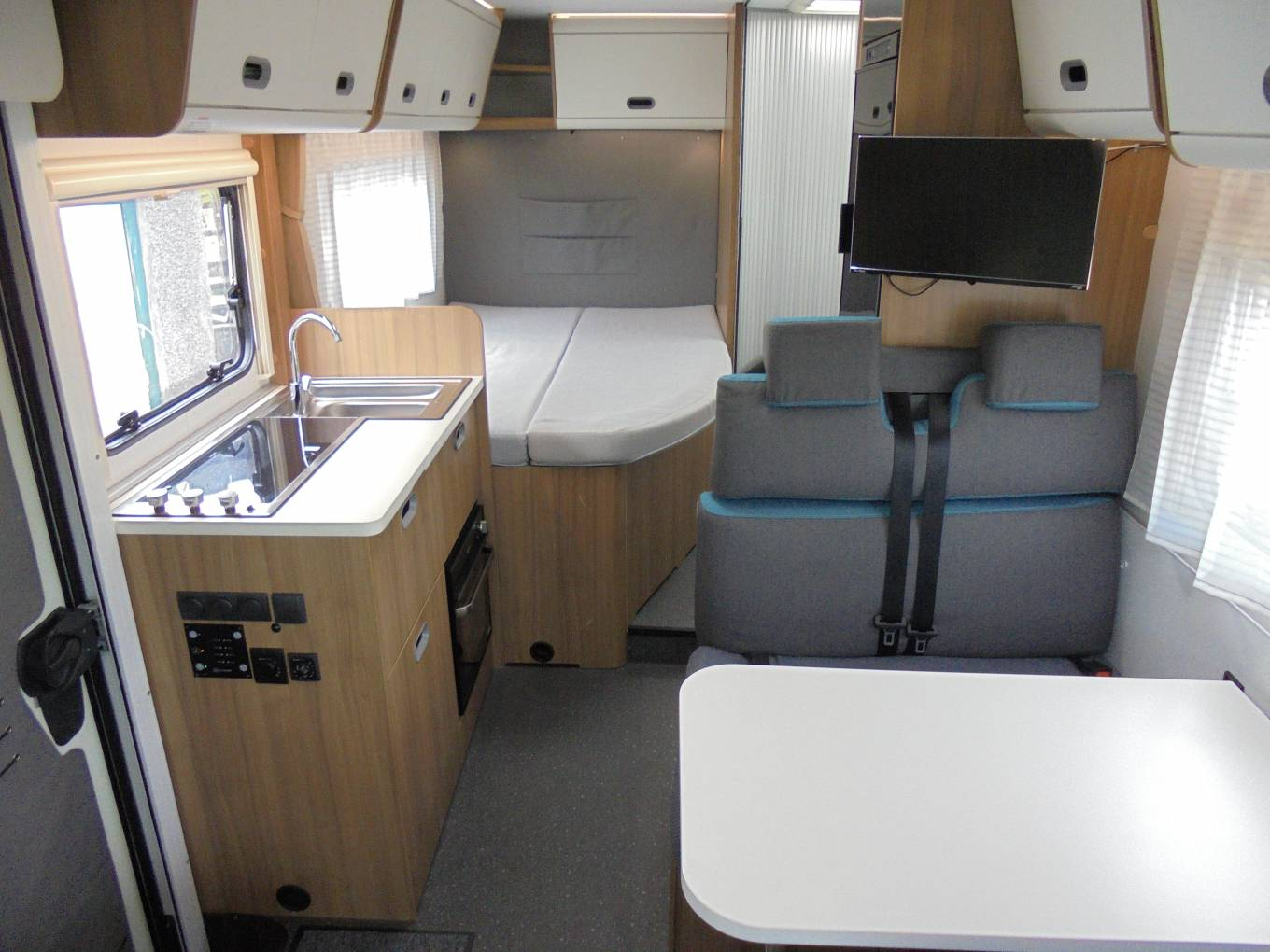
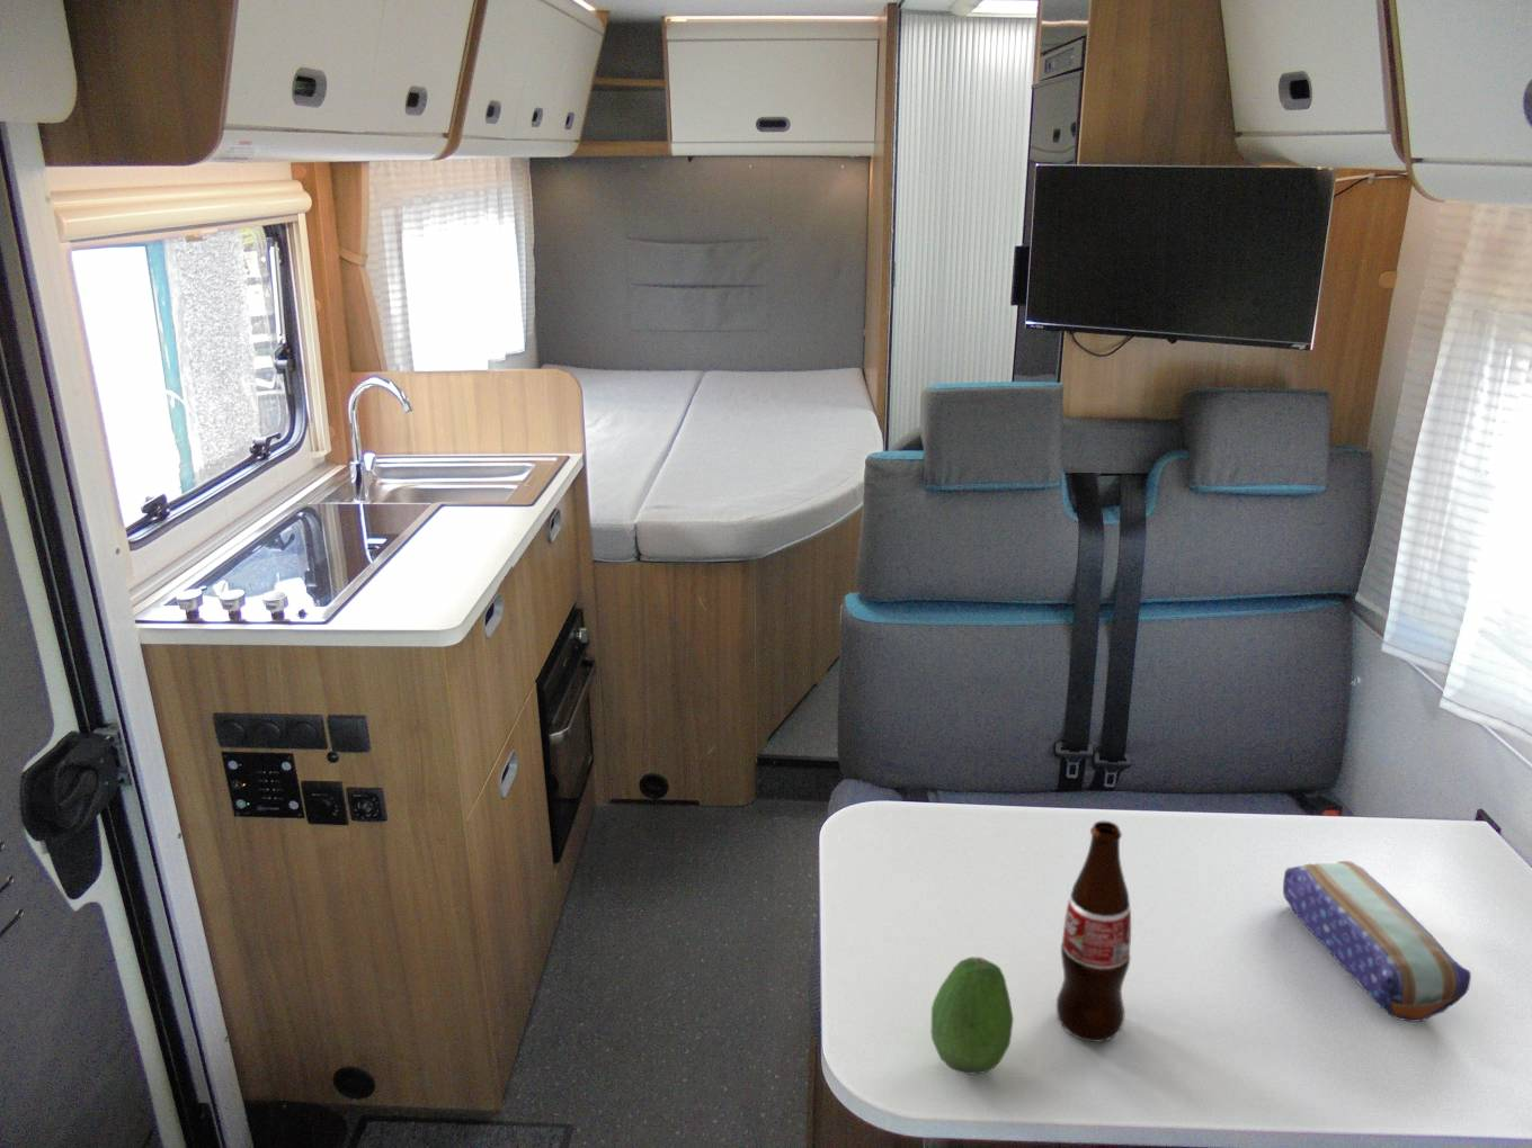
+ bottle [1056,820,1132,1043]
+ fruit [930,955,1014,1074]
+ pencil case [1282,860,1473,1023]
